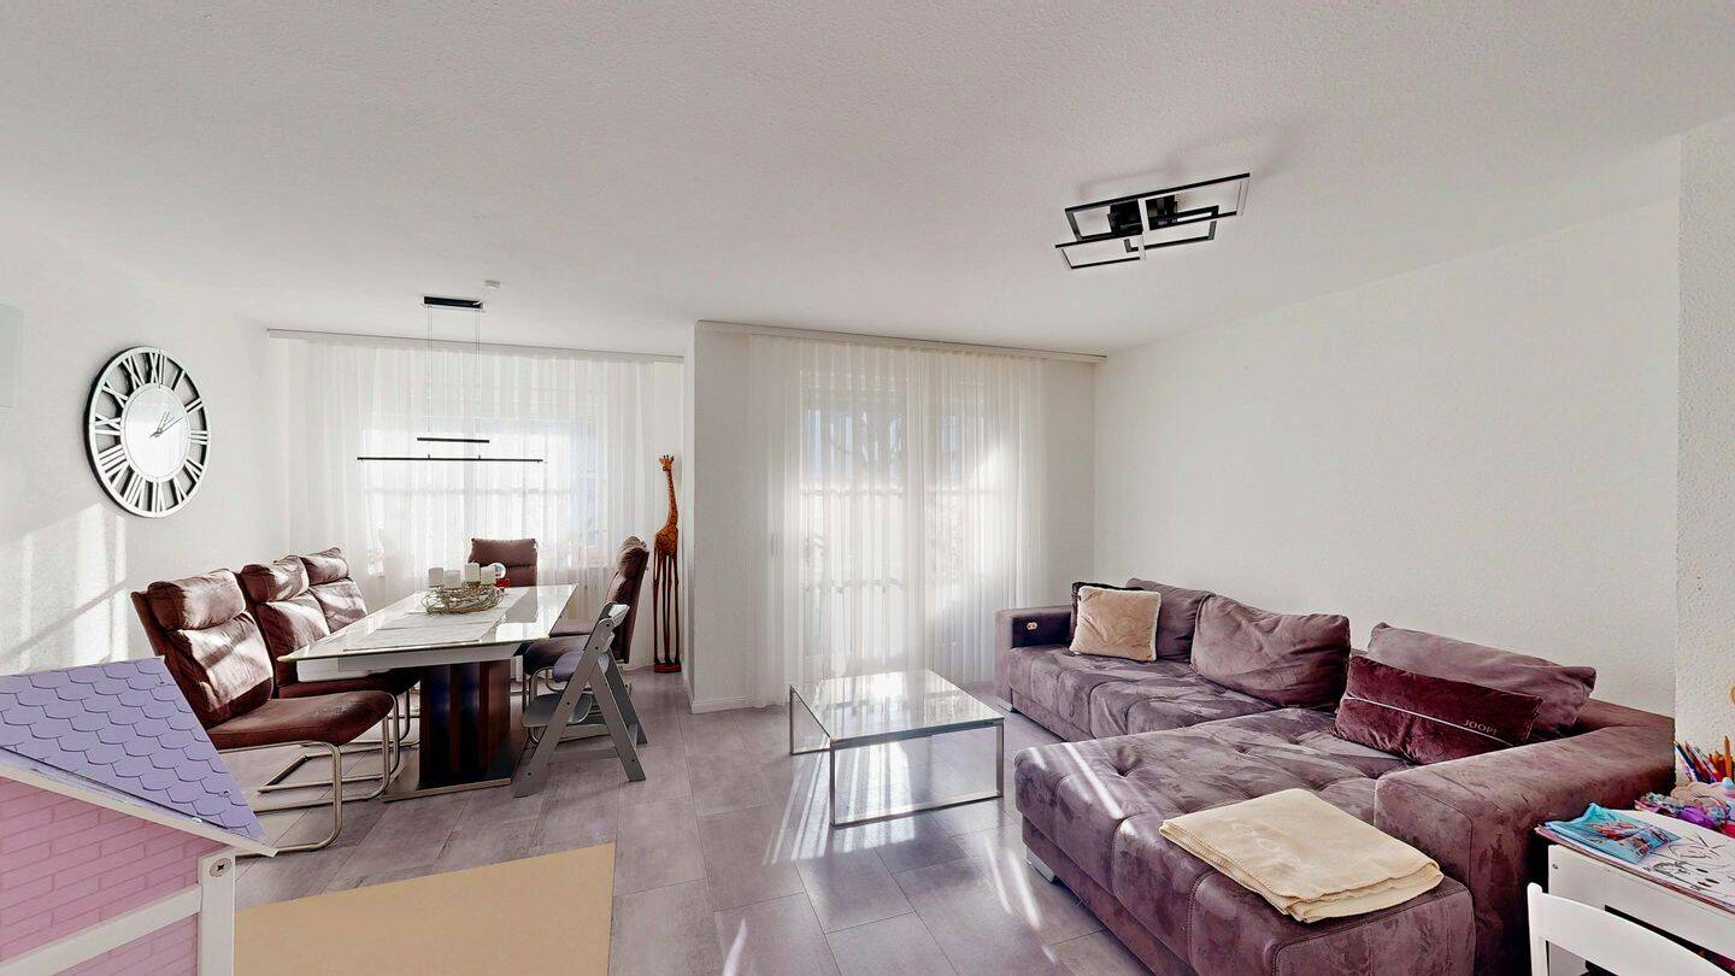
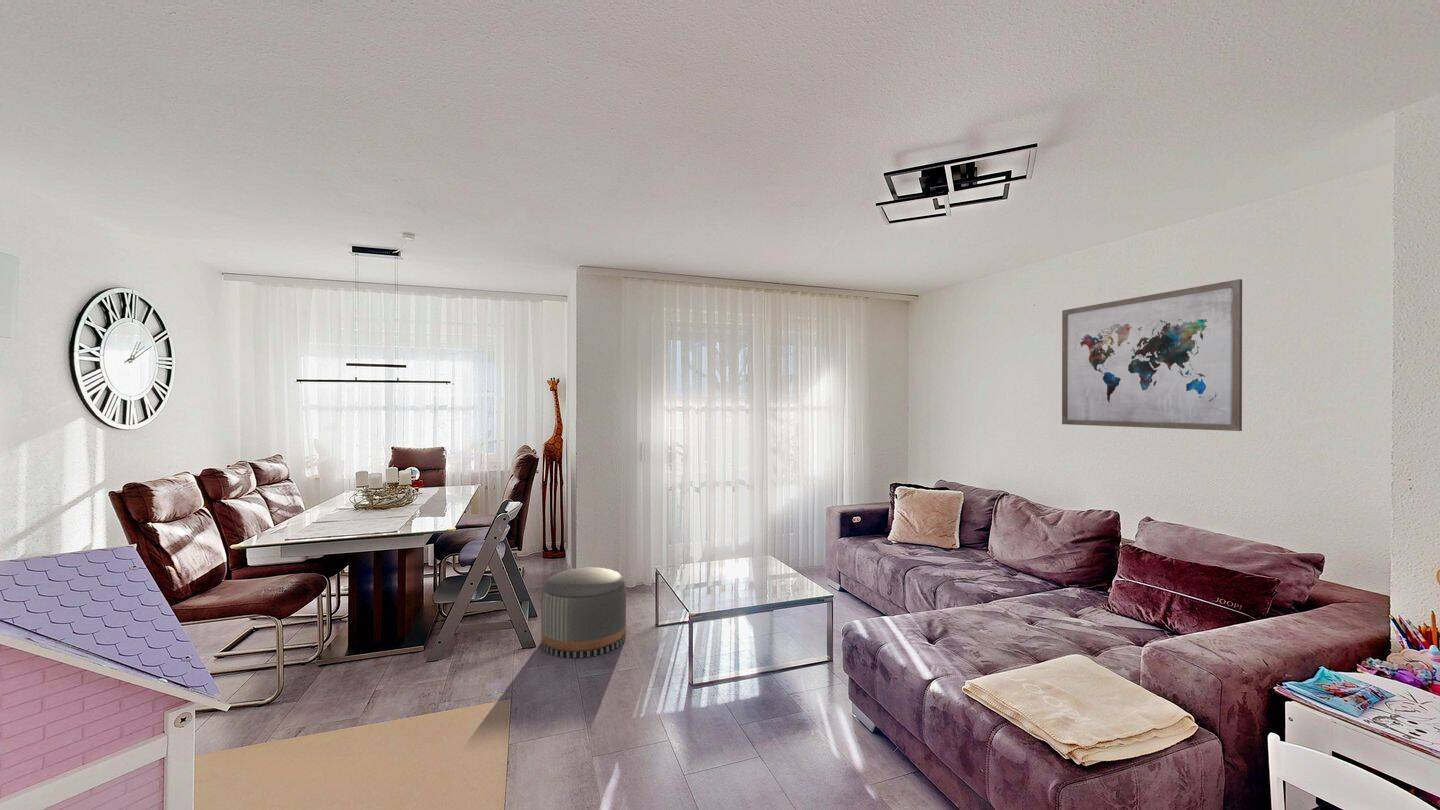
+ wall art [1061,278,1243,432]
+ pouf [540,566,627,659]
